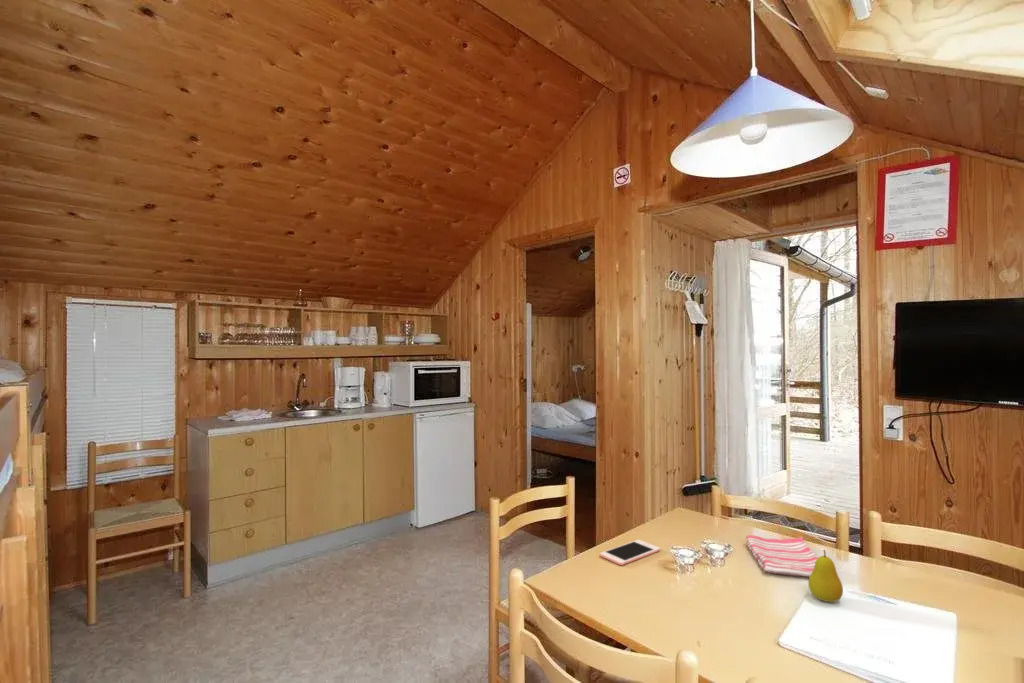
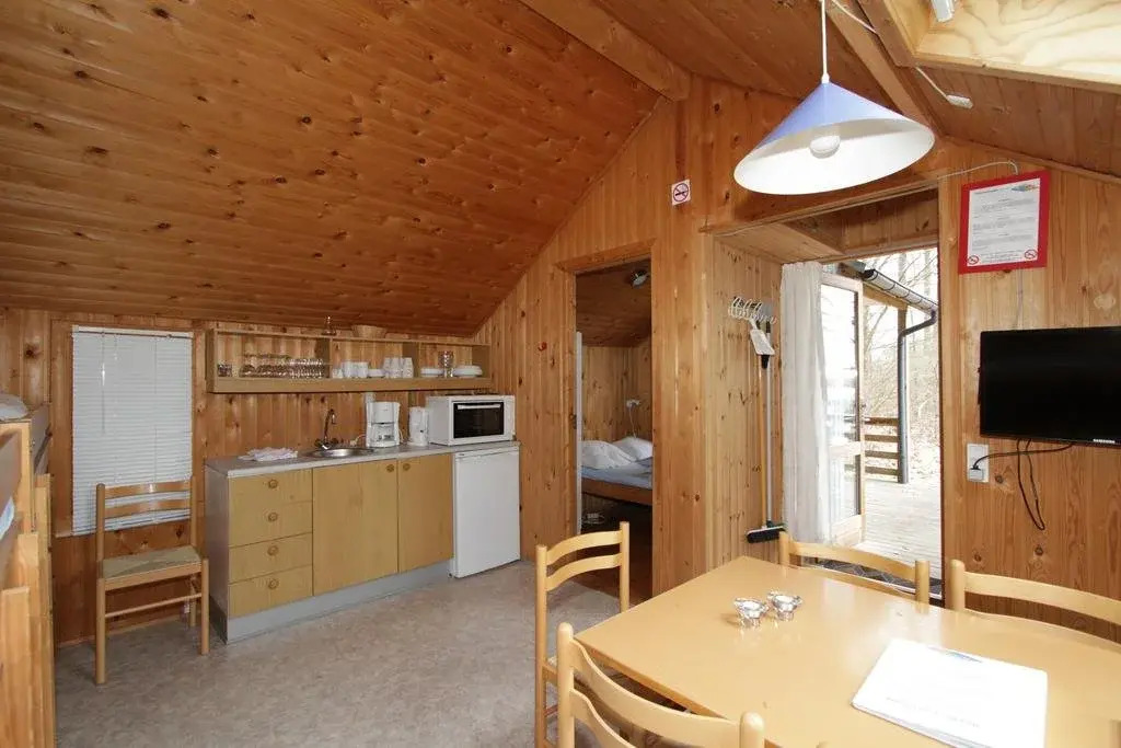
- fruit [807,549,844,603]
- cell phone [599,539,661,566]
- dish towel [745,534,819,578]
